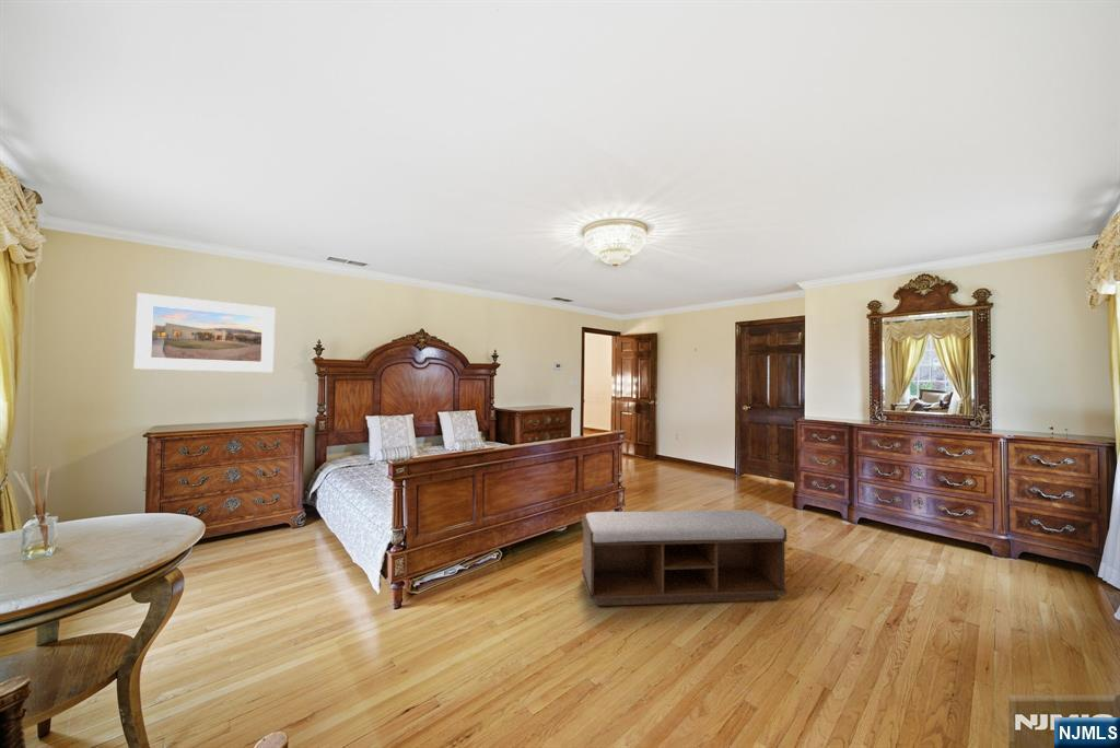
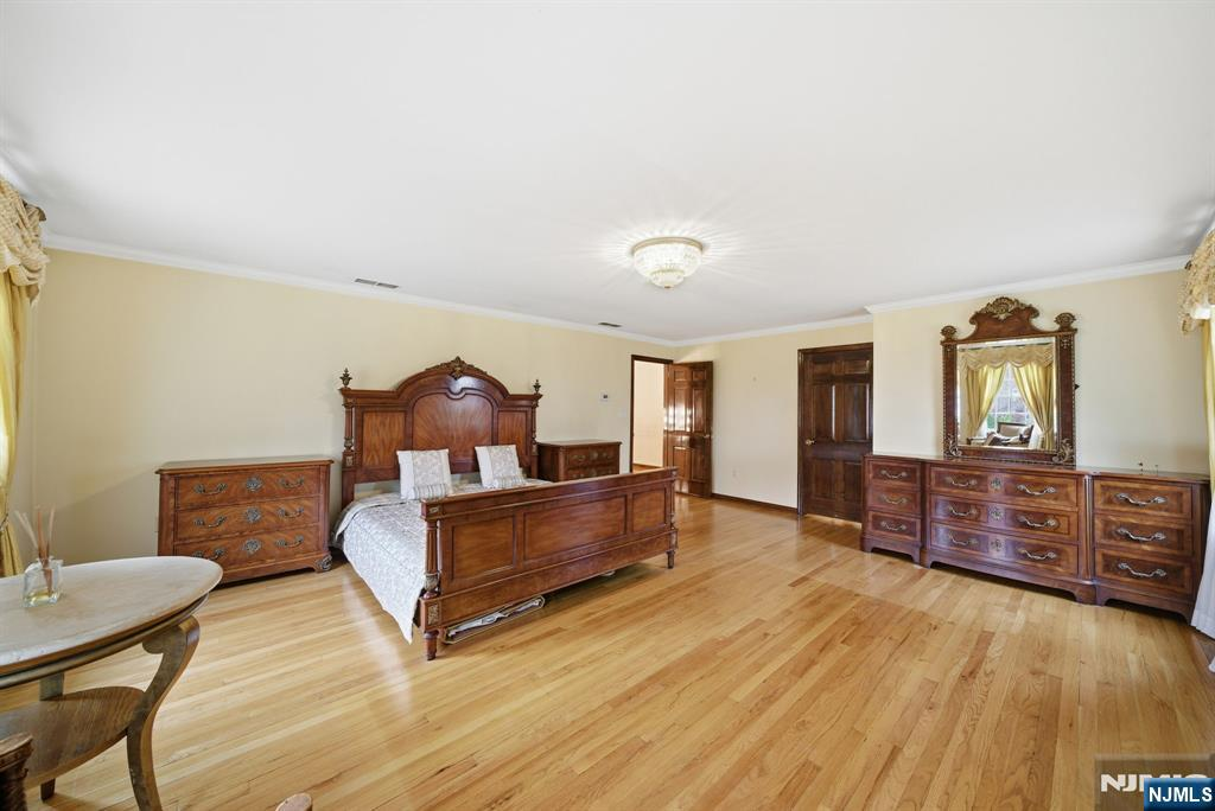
- bench [581,509,789,607]
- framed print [133,292,276,373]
